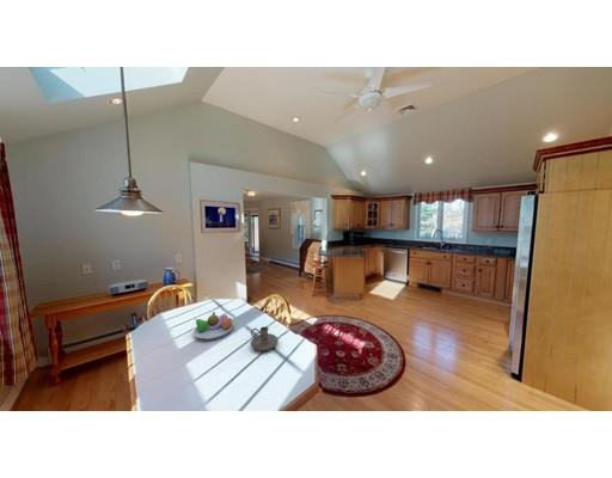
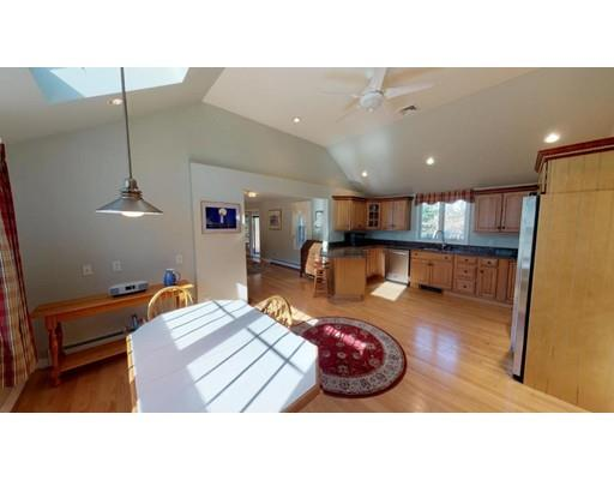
- fruit bowl [192,311,234,341]
- candle holder [250,325,279,353]
